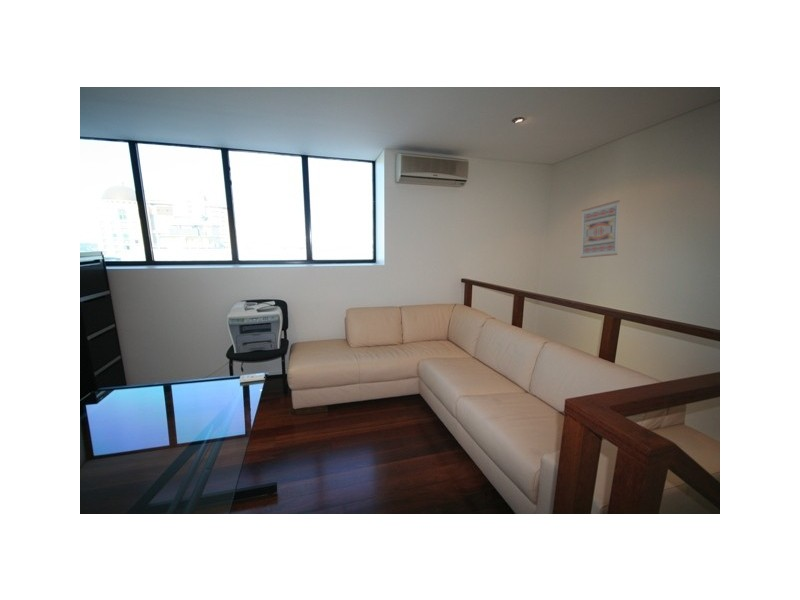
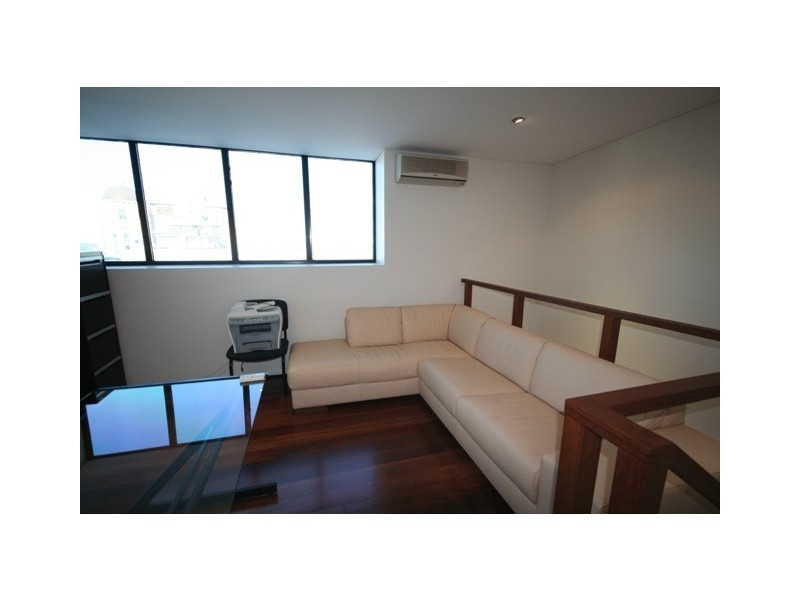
- wall art [579,199,621,259]
